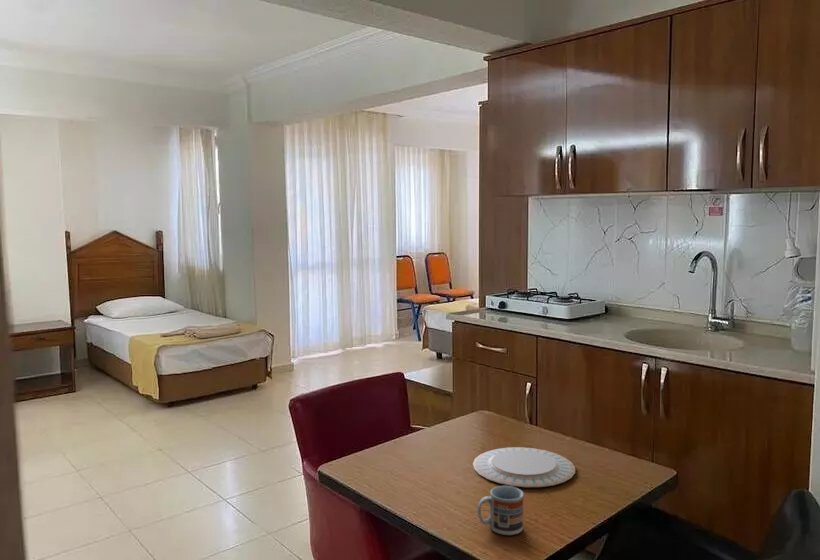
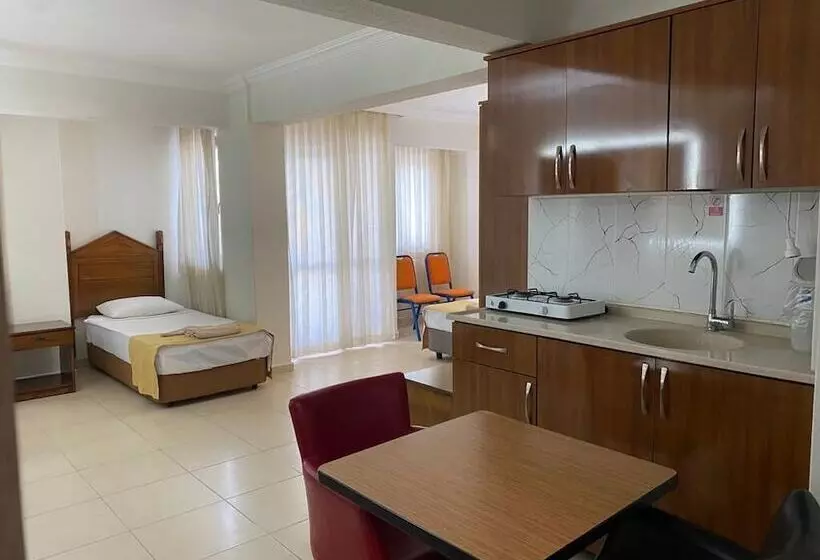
- cup [476,485,525,536]
- chinaware [472,446,576,488]
